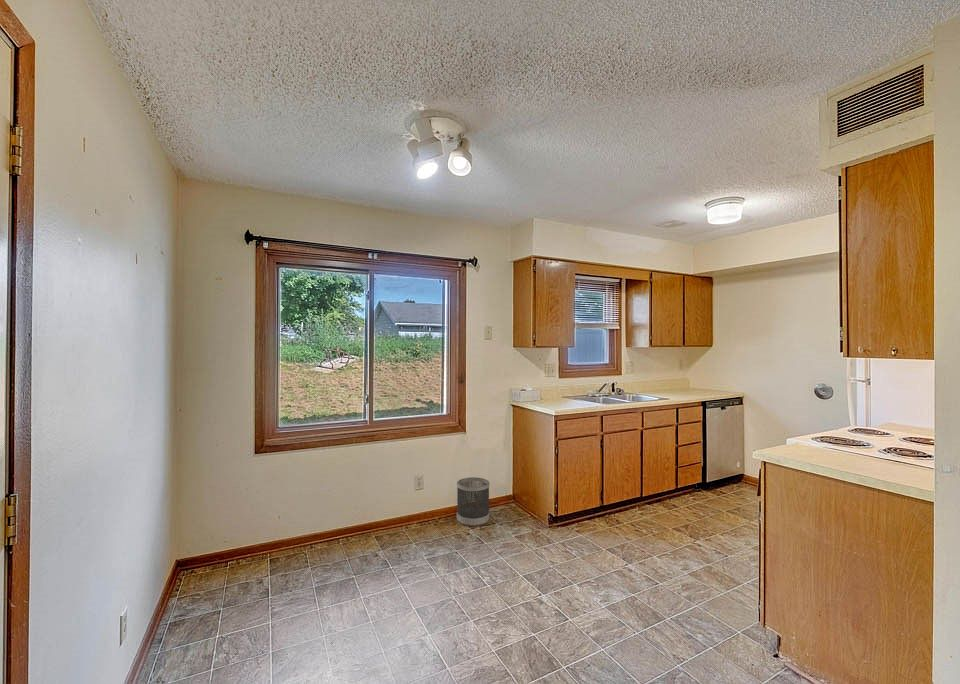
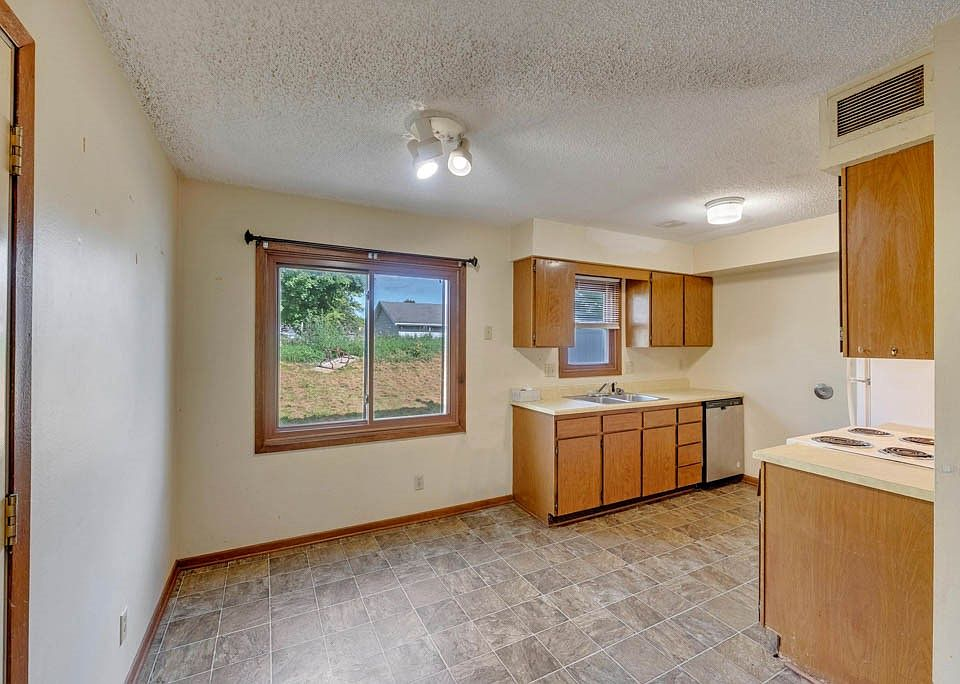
- wastebasket [456,476,490,527]
